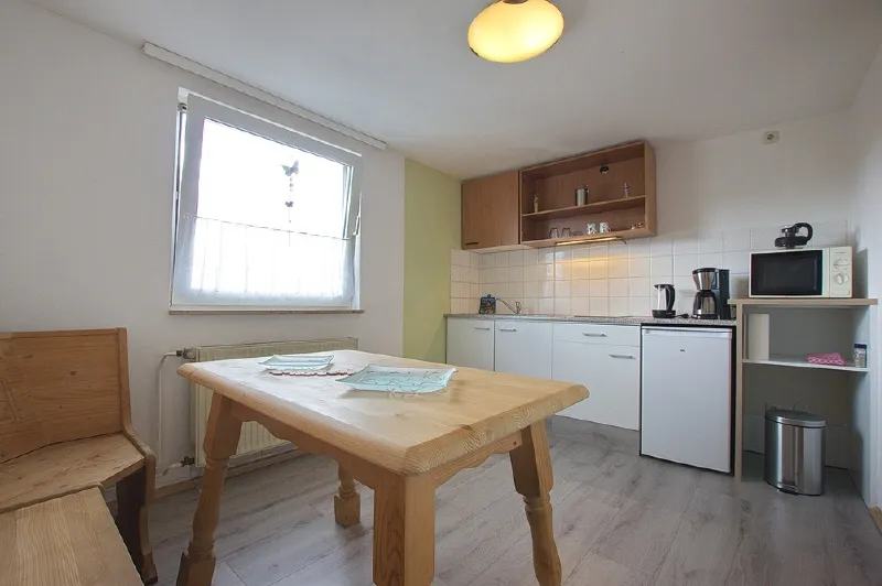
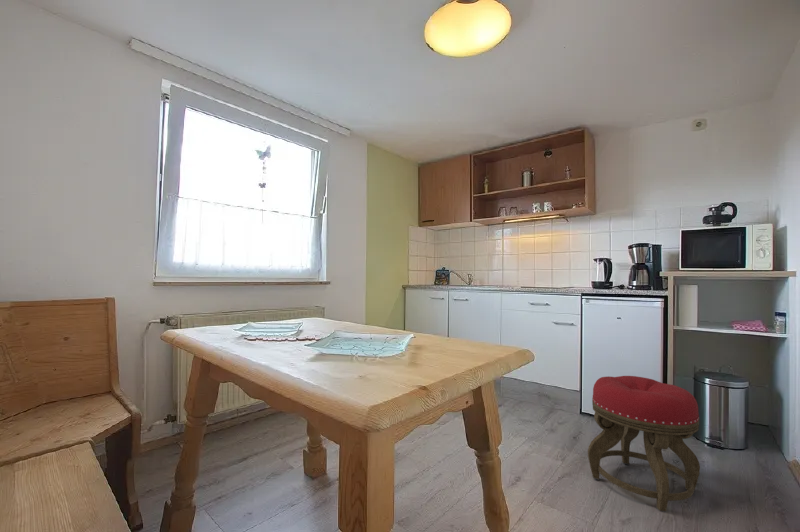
+ stool [587,375,701,513]
